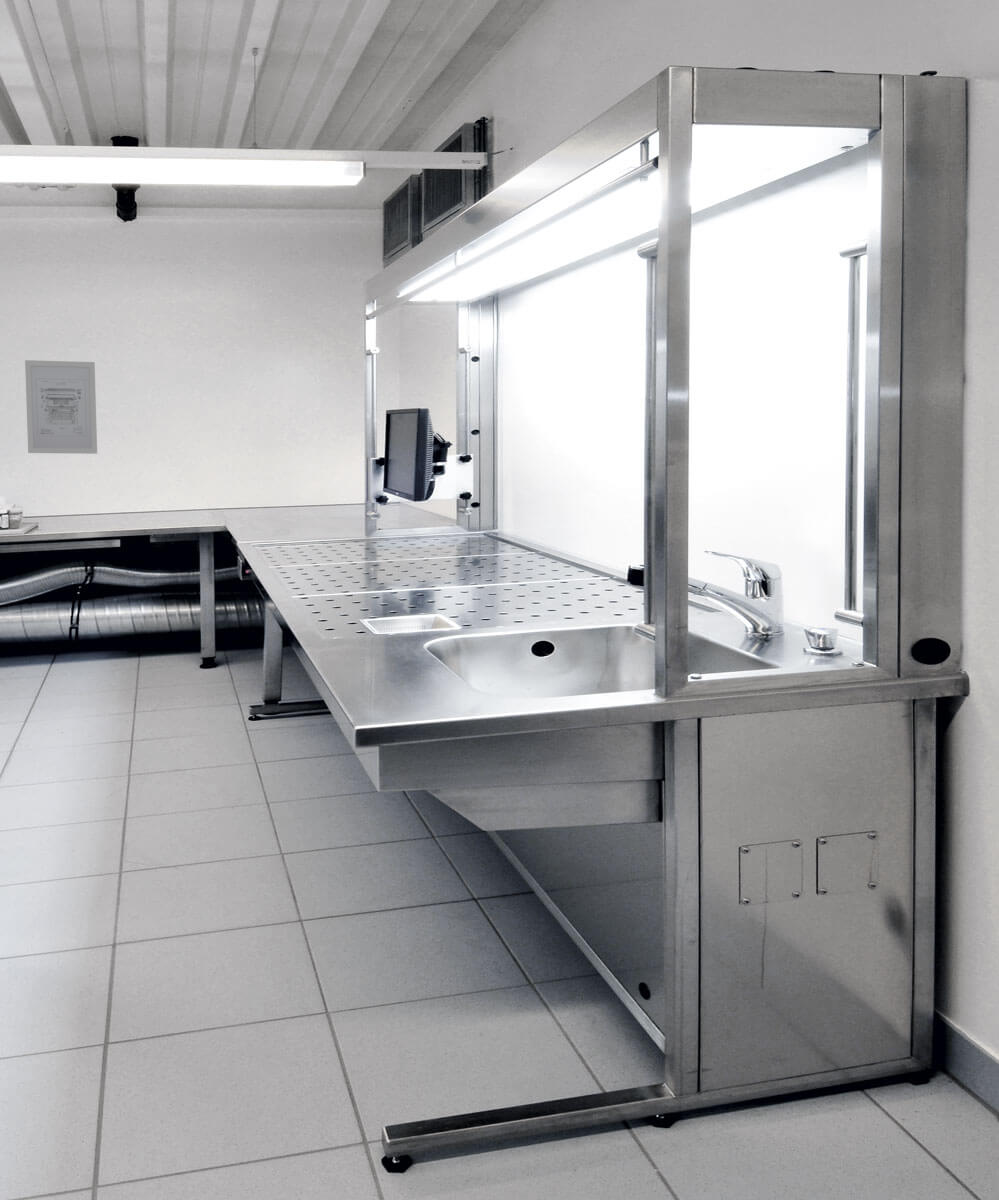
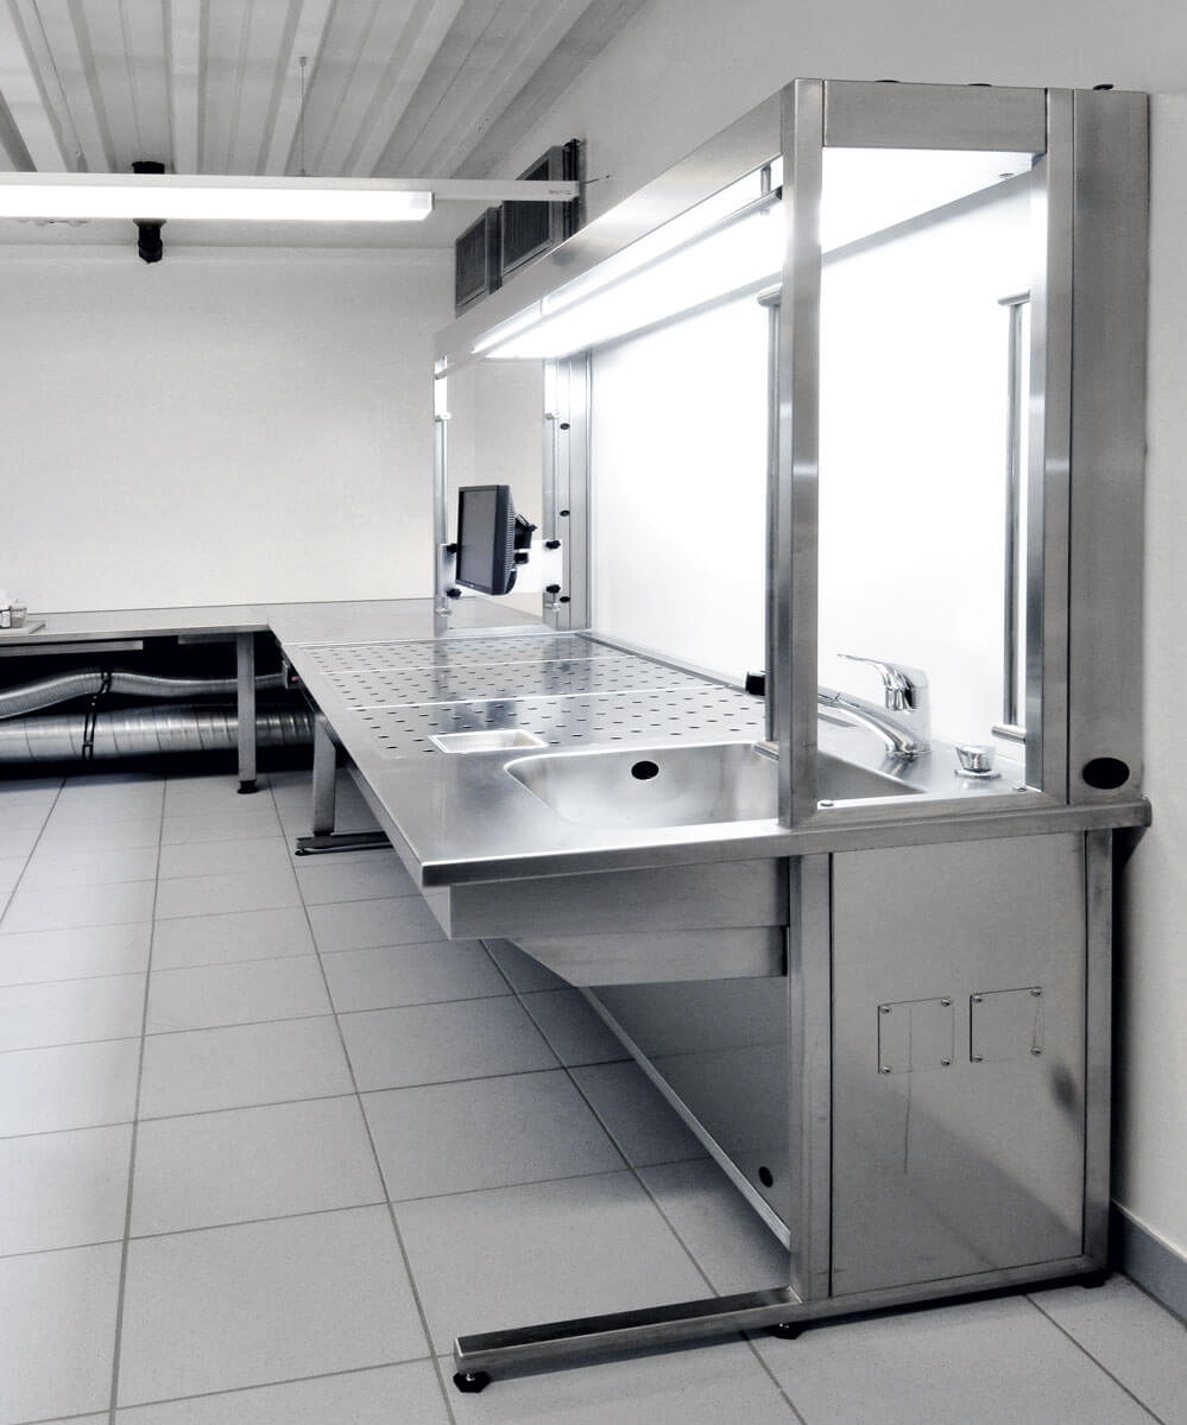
- wall art [24,359,98,455]
